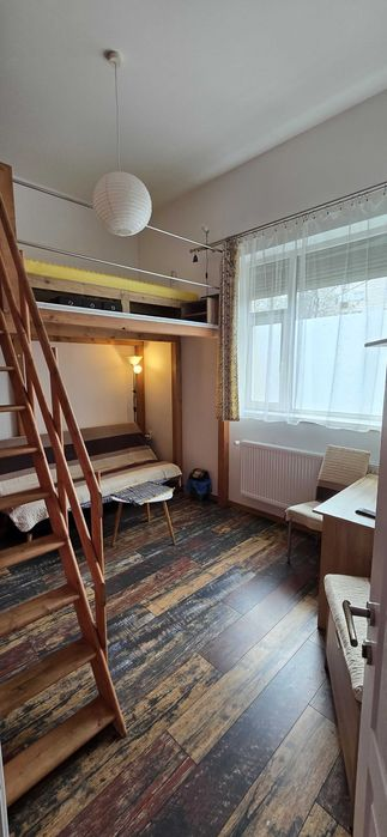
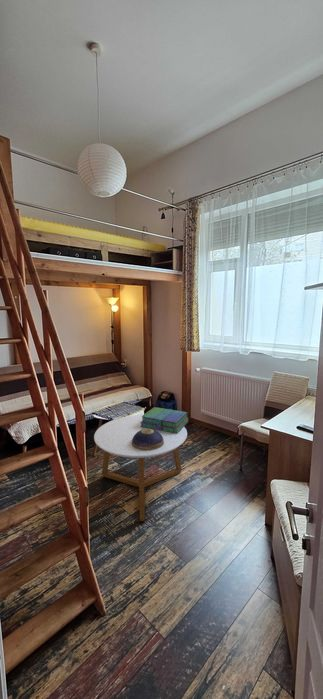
+ stack of books [140,406,190,434]
+ decorative bowl [132,429,164,450]
+ coffee table [93,414,188,522]
